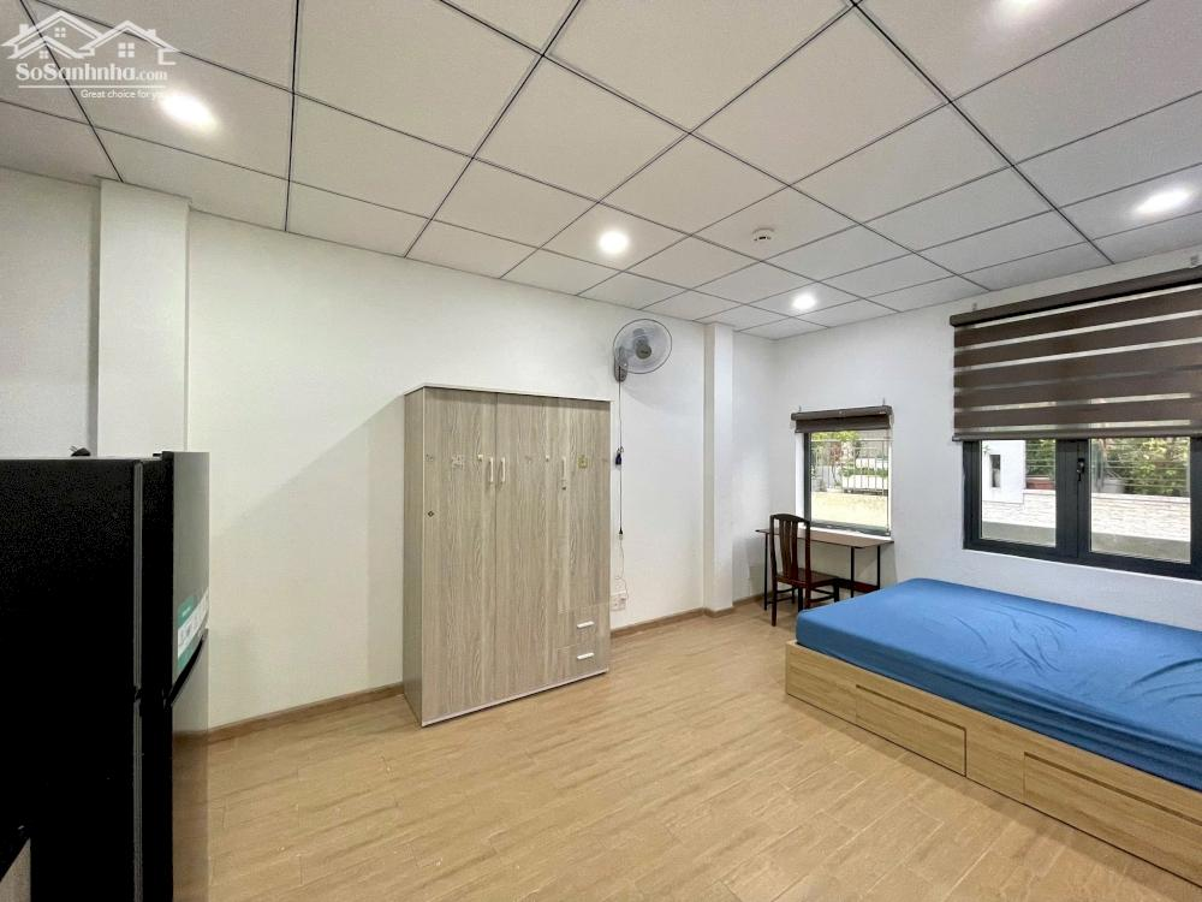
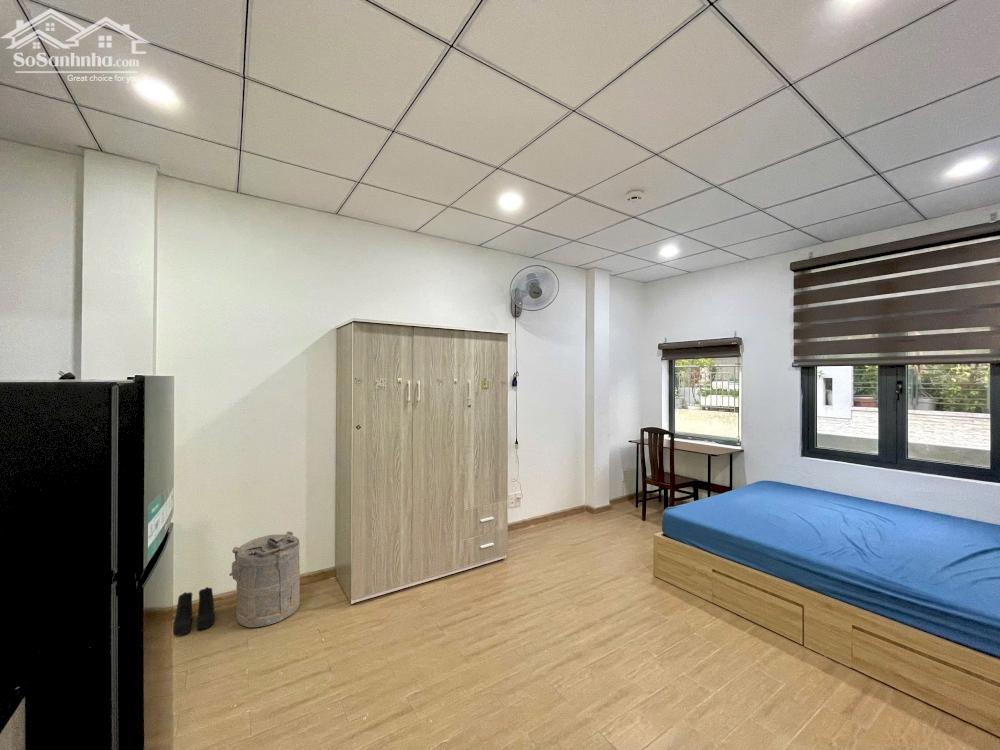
+ boots [172,586,215,637]
+ laundry hamper [228,530,301,628]
